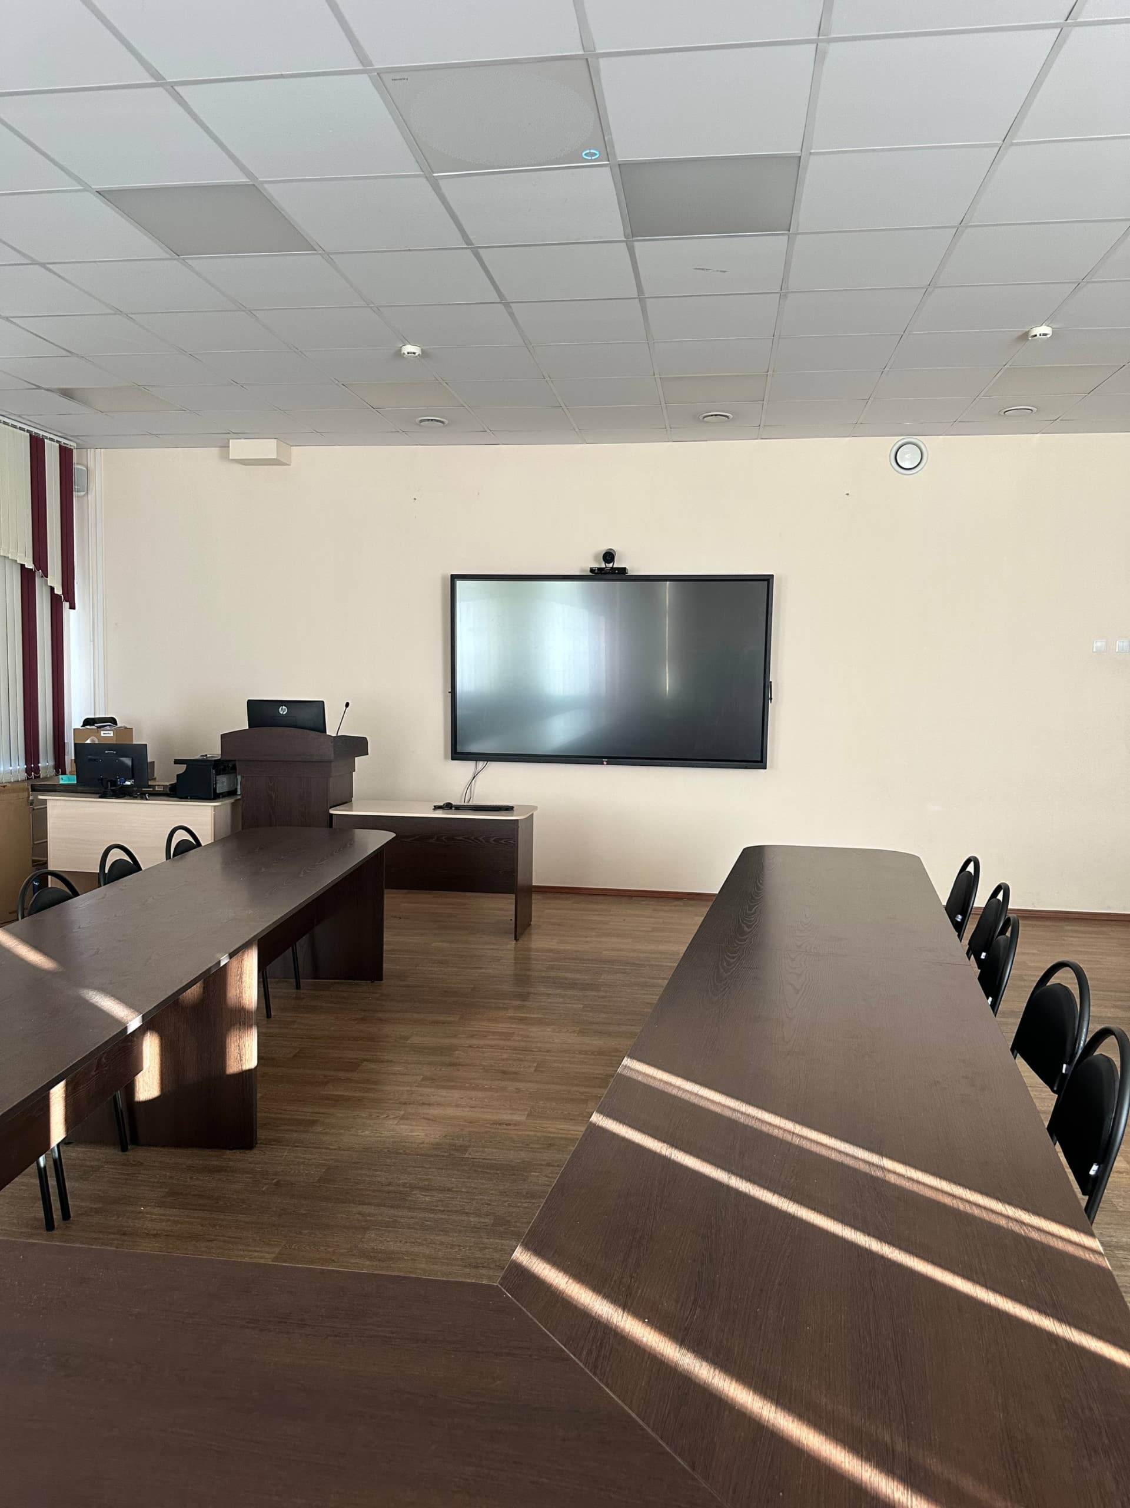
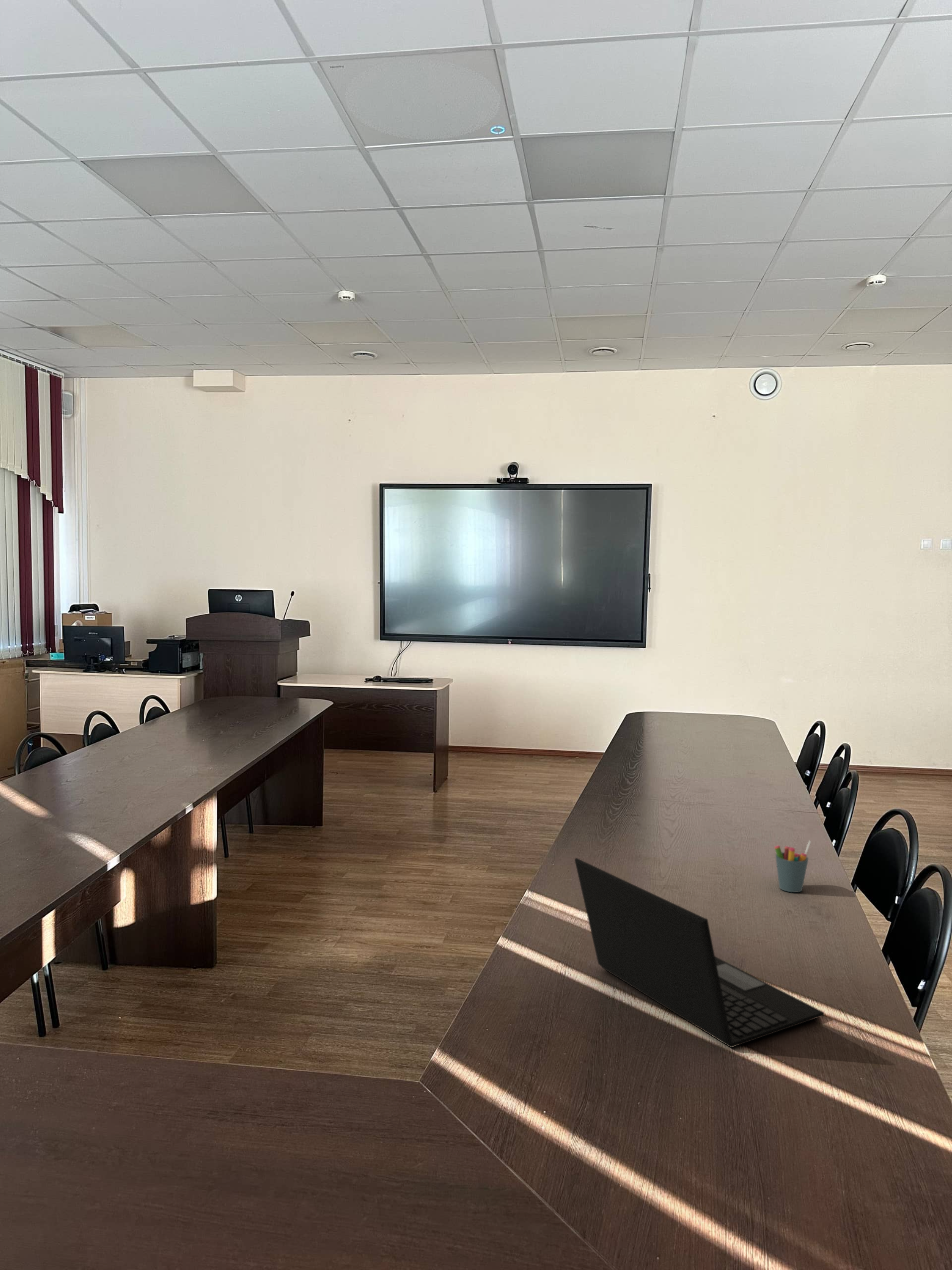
+ laptop [574,857,825,1048]
+ pen holder [774,840,811,893]
